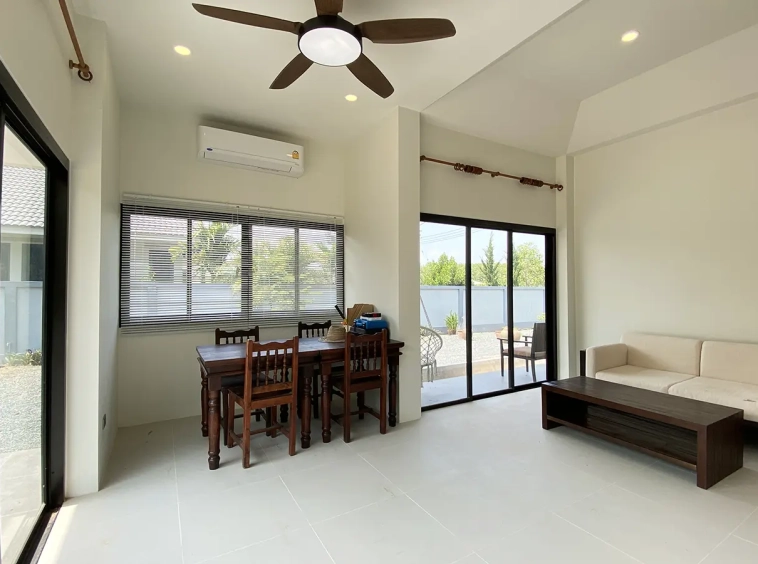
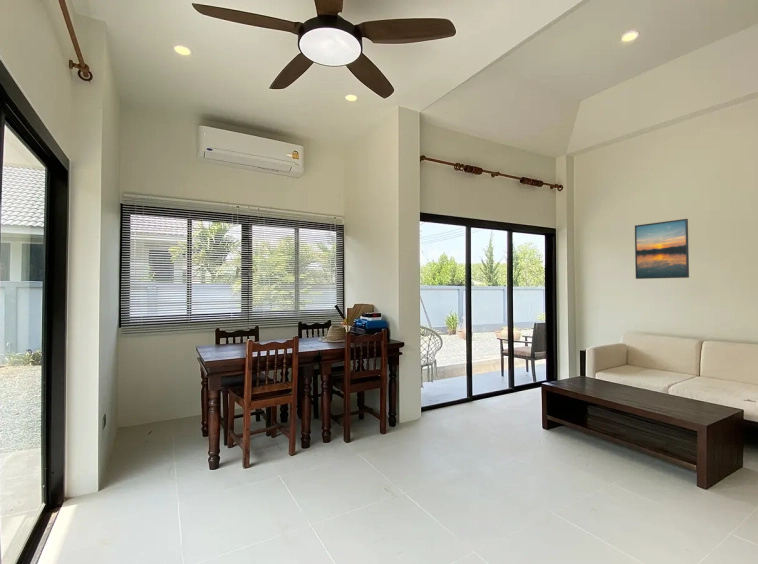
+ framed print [634,218,690,280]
